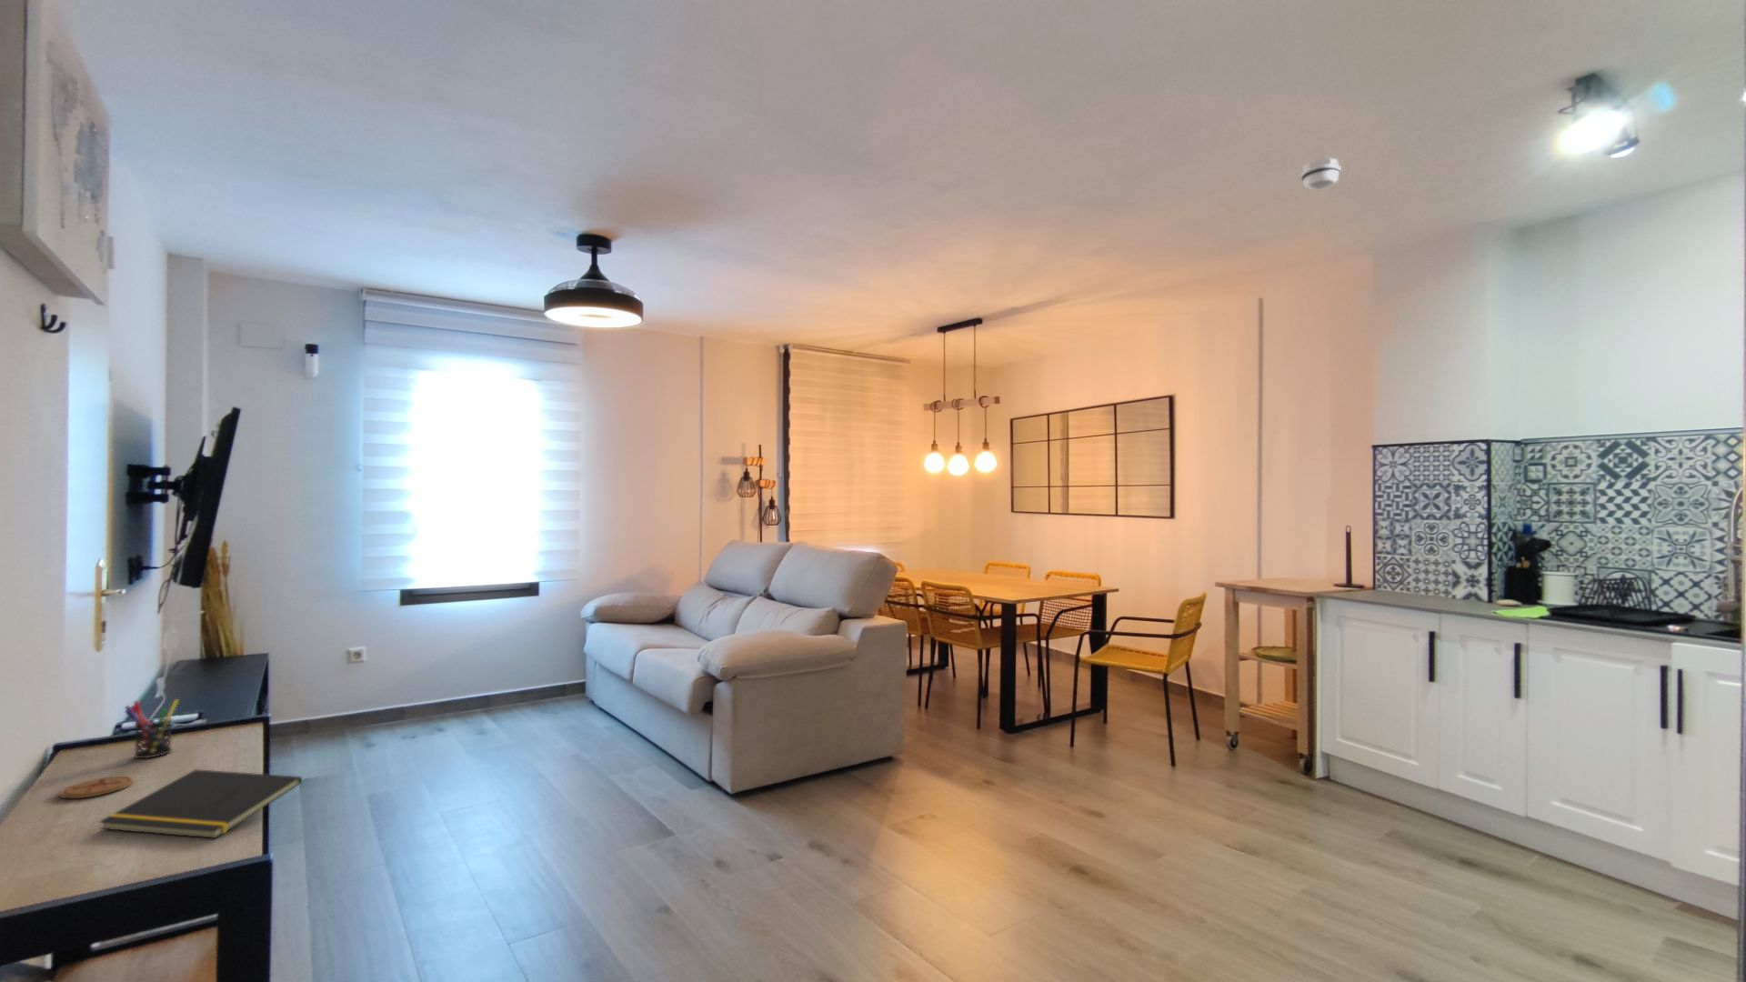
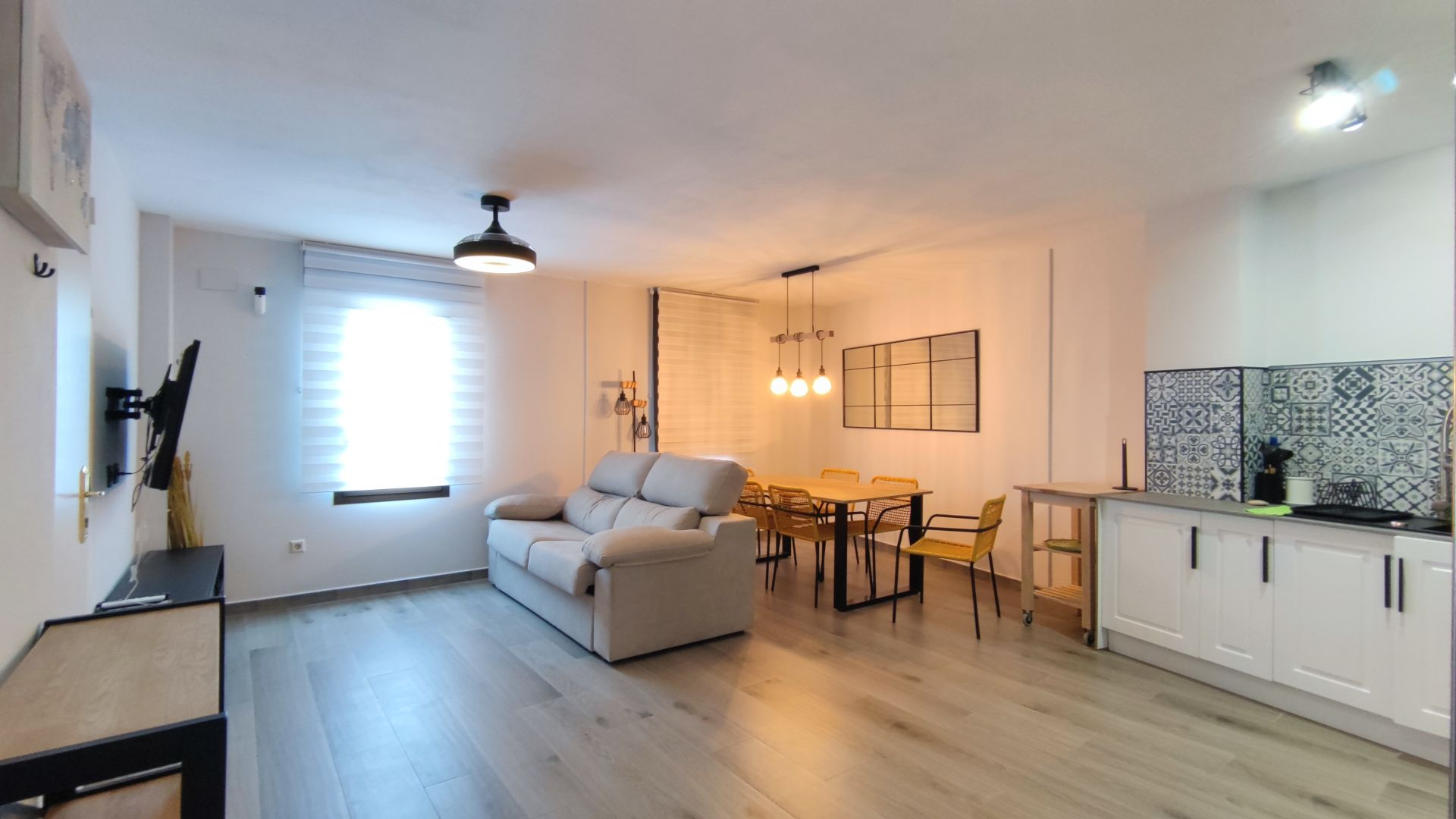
- notepad [98,769,303,839]
- pen holder [124,698,179,759]
- smoke detector [1300,157,1342,189]
- coaster [59,776,133,800]
